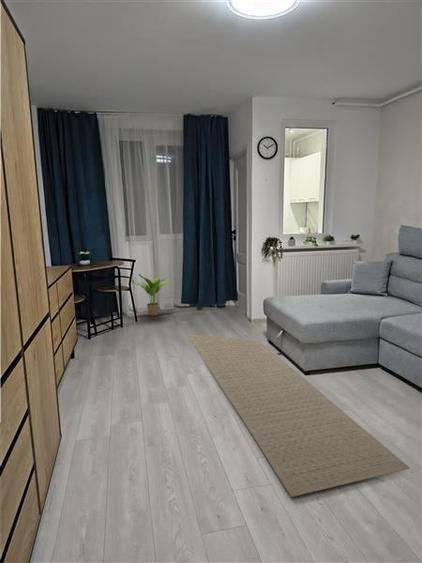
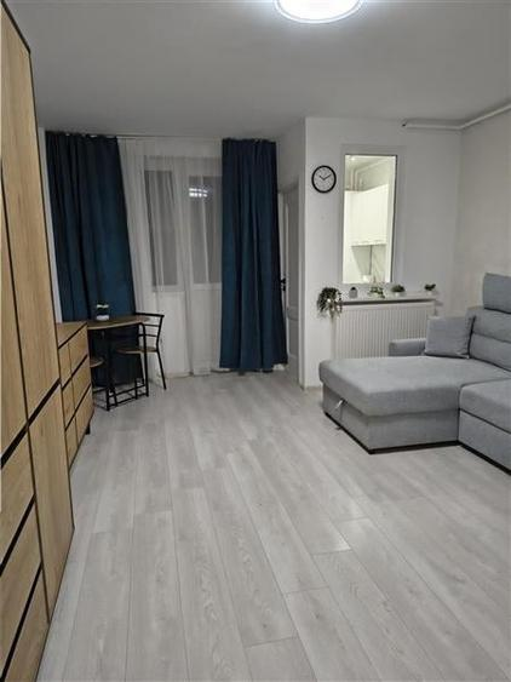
- rug [187,334,411,498]
- potted plant [133,273,171,317]
